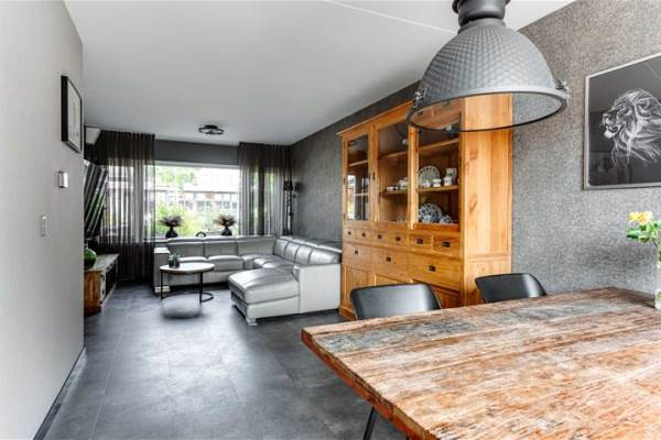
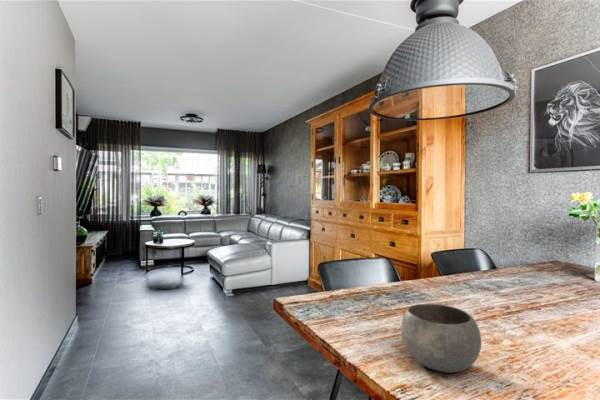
+ bowl [400,303,482,374]
